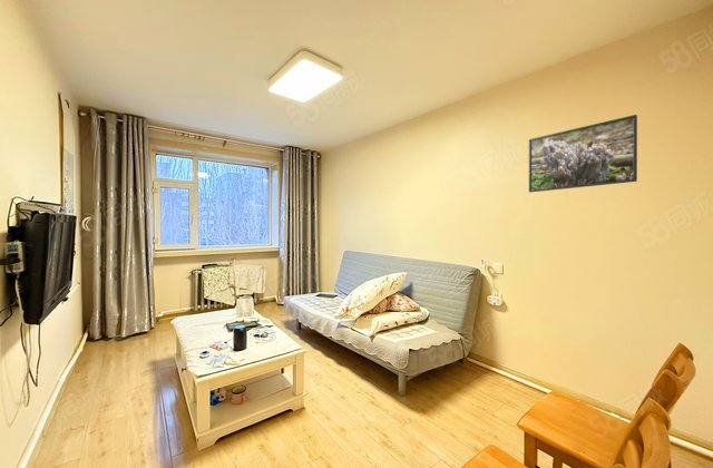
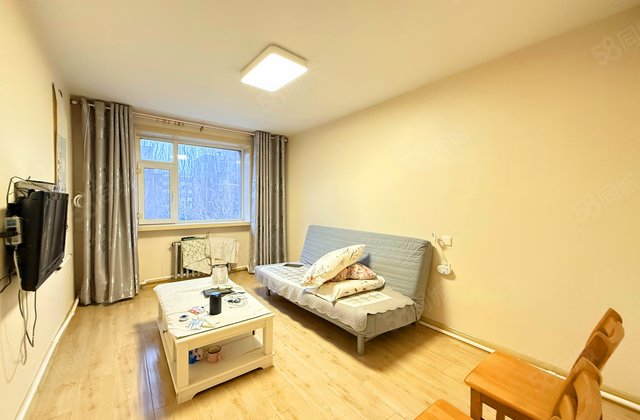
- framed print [528,114,638,194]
